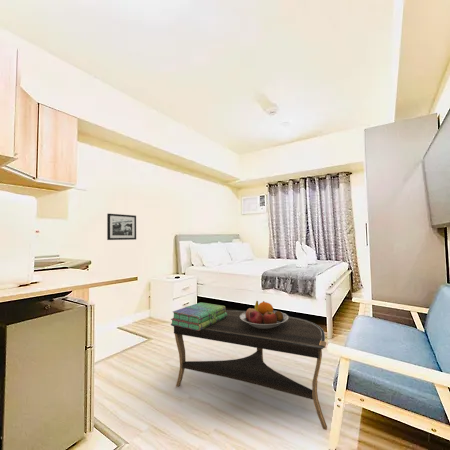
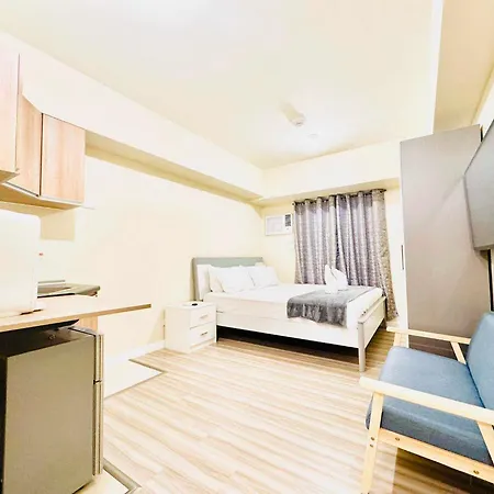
- picture frame [106,213,137,241]
- coffee table [170,309,328,431]
- stack of books [170,302,227,331]
- fruit bowl [240,300,289,329]
